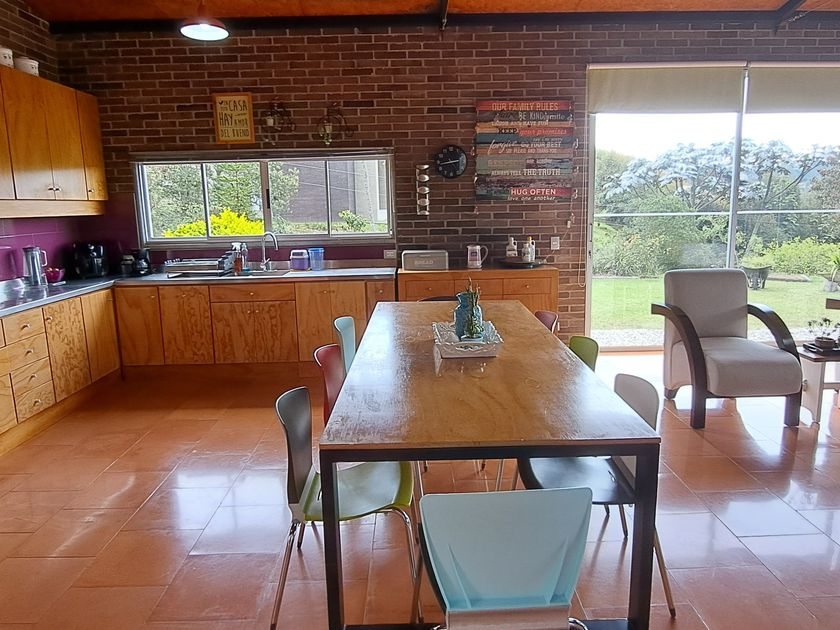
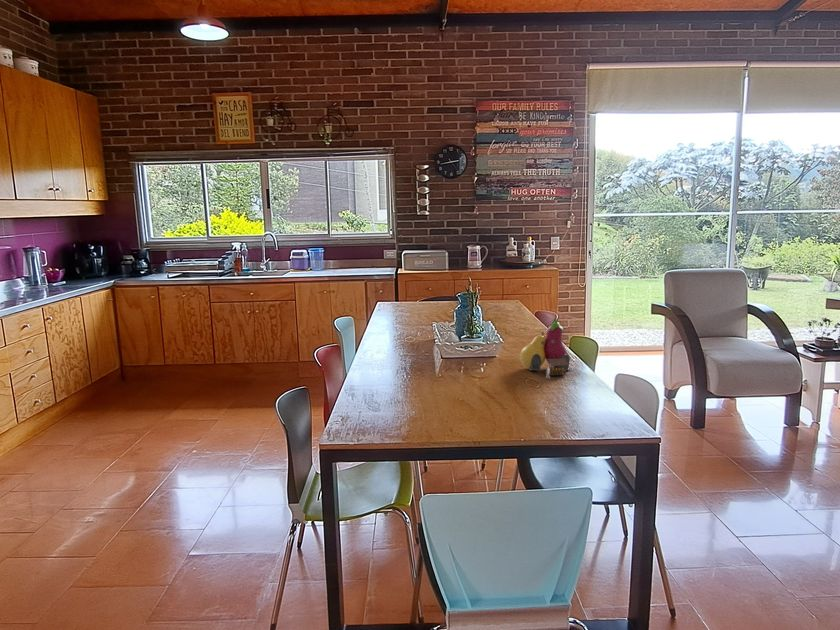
+ fruit [519,317,572,379]
